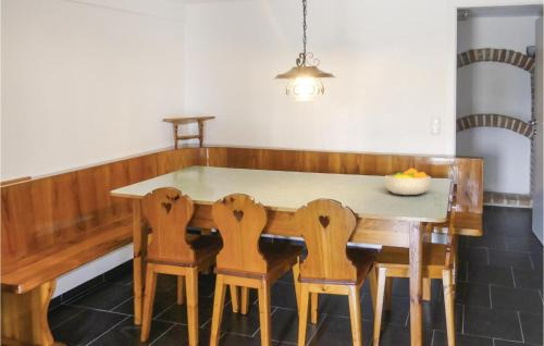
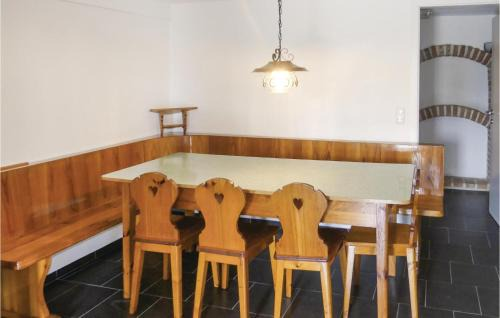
- fruit bowl [384,166,432,196]
